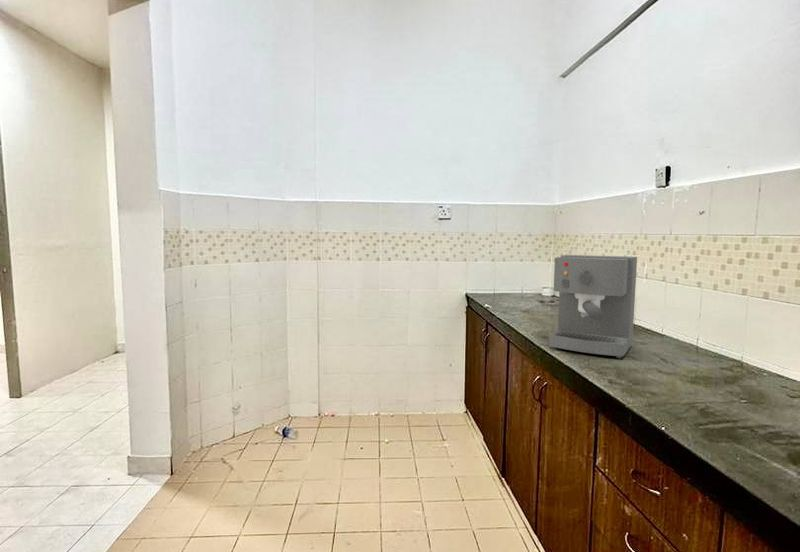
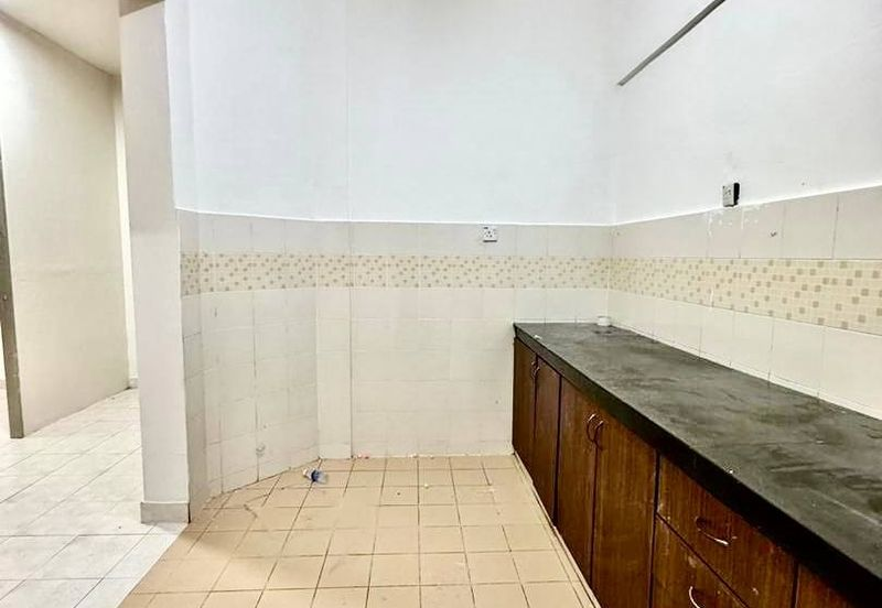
- coffee maker [548,254,638,359]
